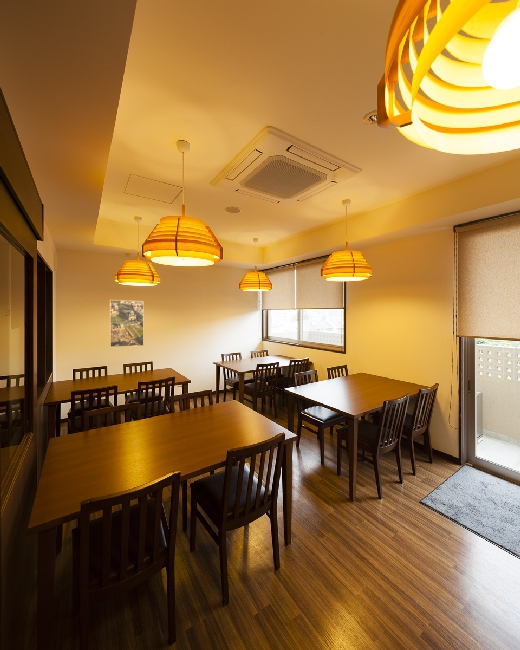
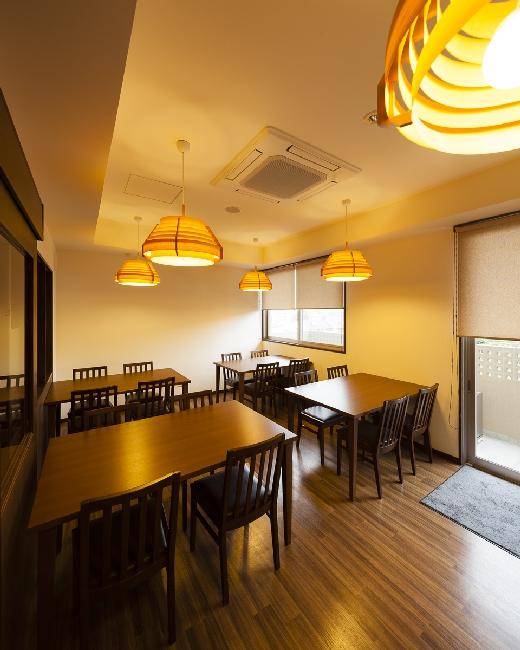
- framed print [109,299,145,348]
